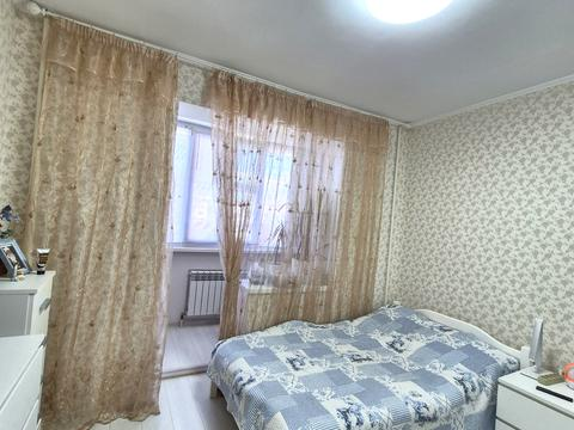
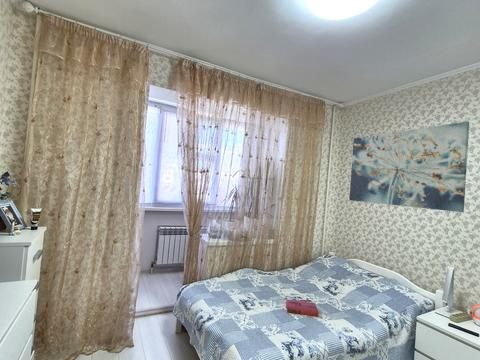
+ wall art [348,121,470,213]
+ hardback book [285,298,320,317]
